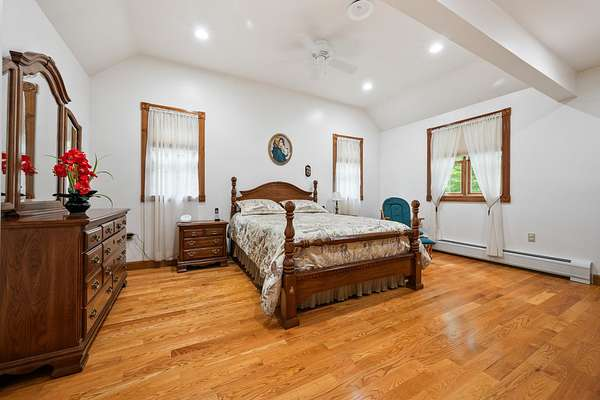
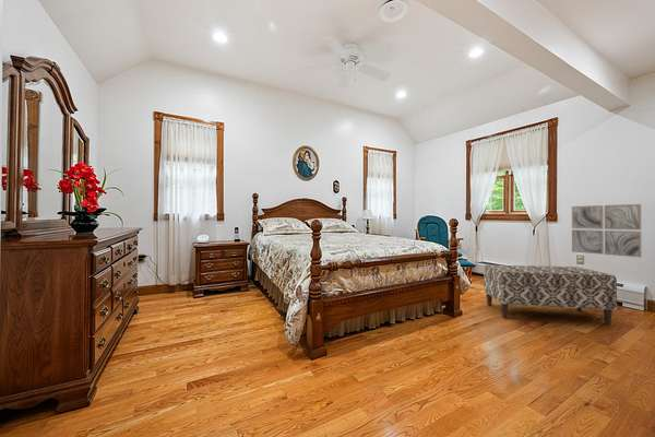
+ wall art [571,203,643,258]
+ bench [483,263,618,326]
